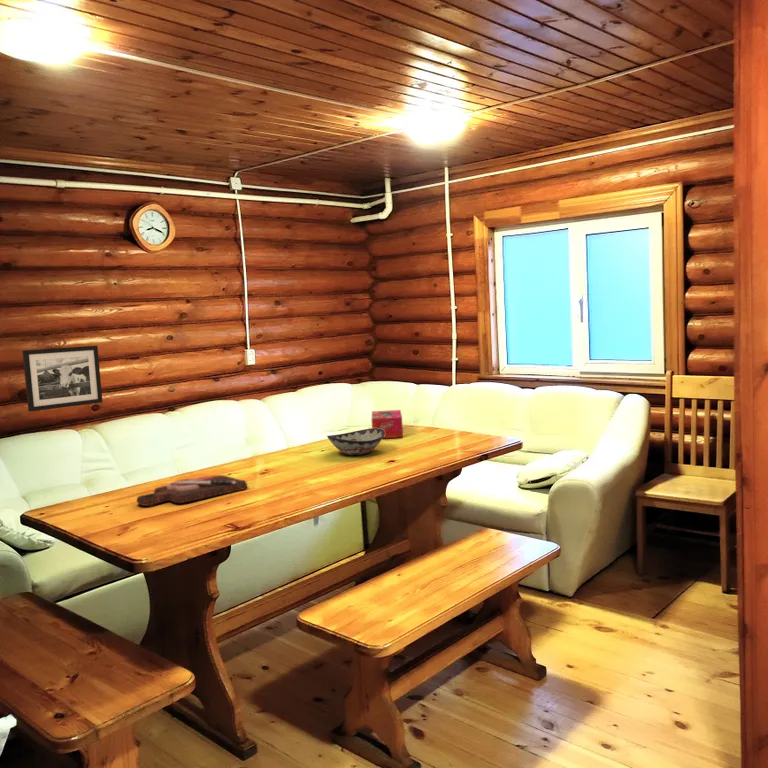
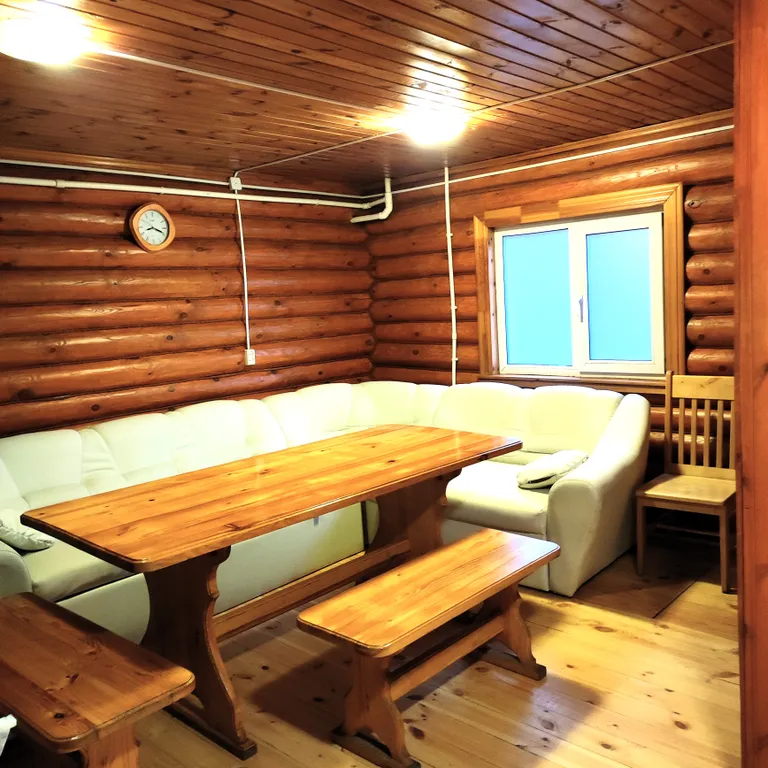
- picture frame [21,345,103,413]
- tissue box [371,409,404,439]
- decorative bowl [326,428,385,456]
- cutting board [136,474,248,507]
